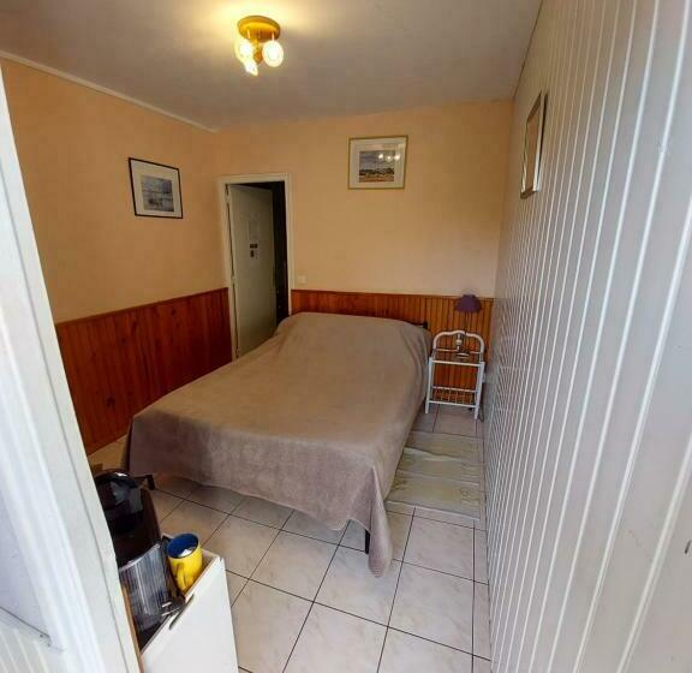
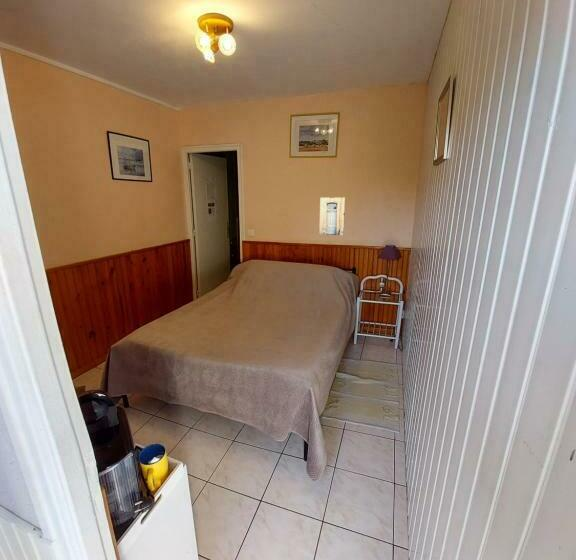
+ wall art [319,197,346,236]
